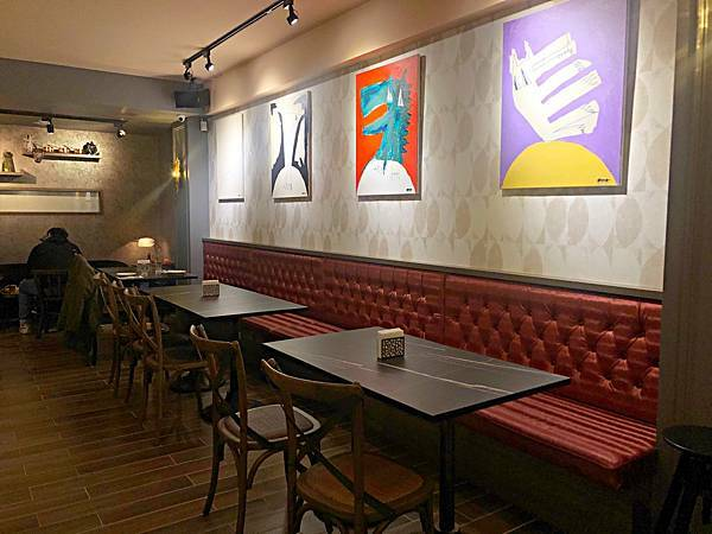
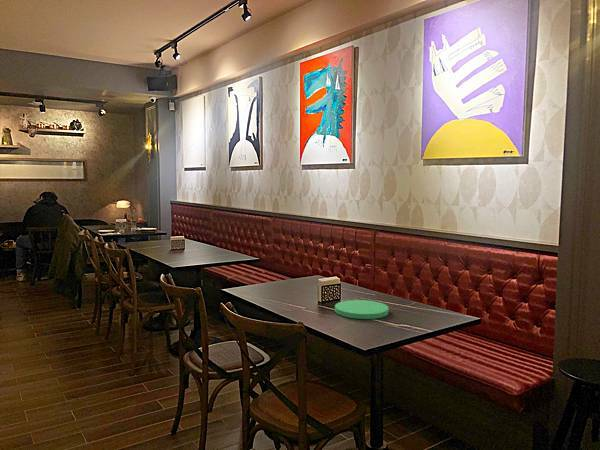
+ plate [334,299,390,320]
